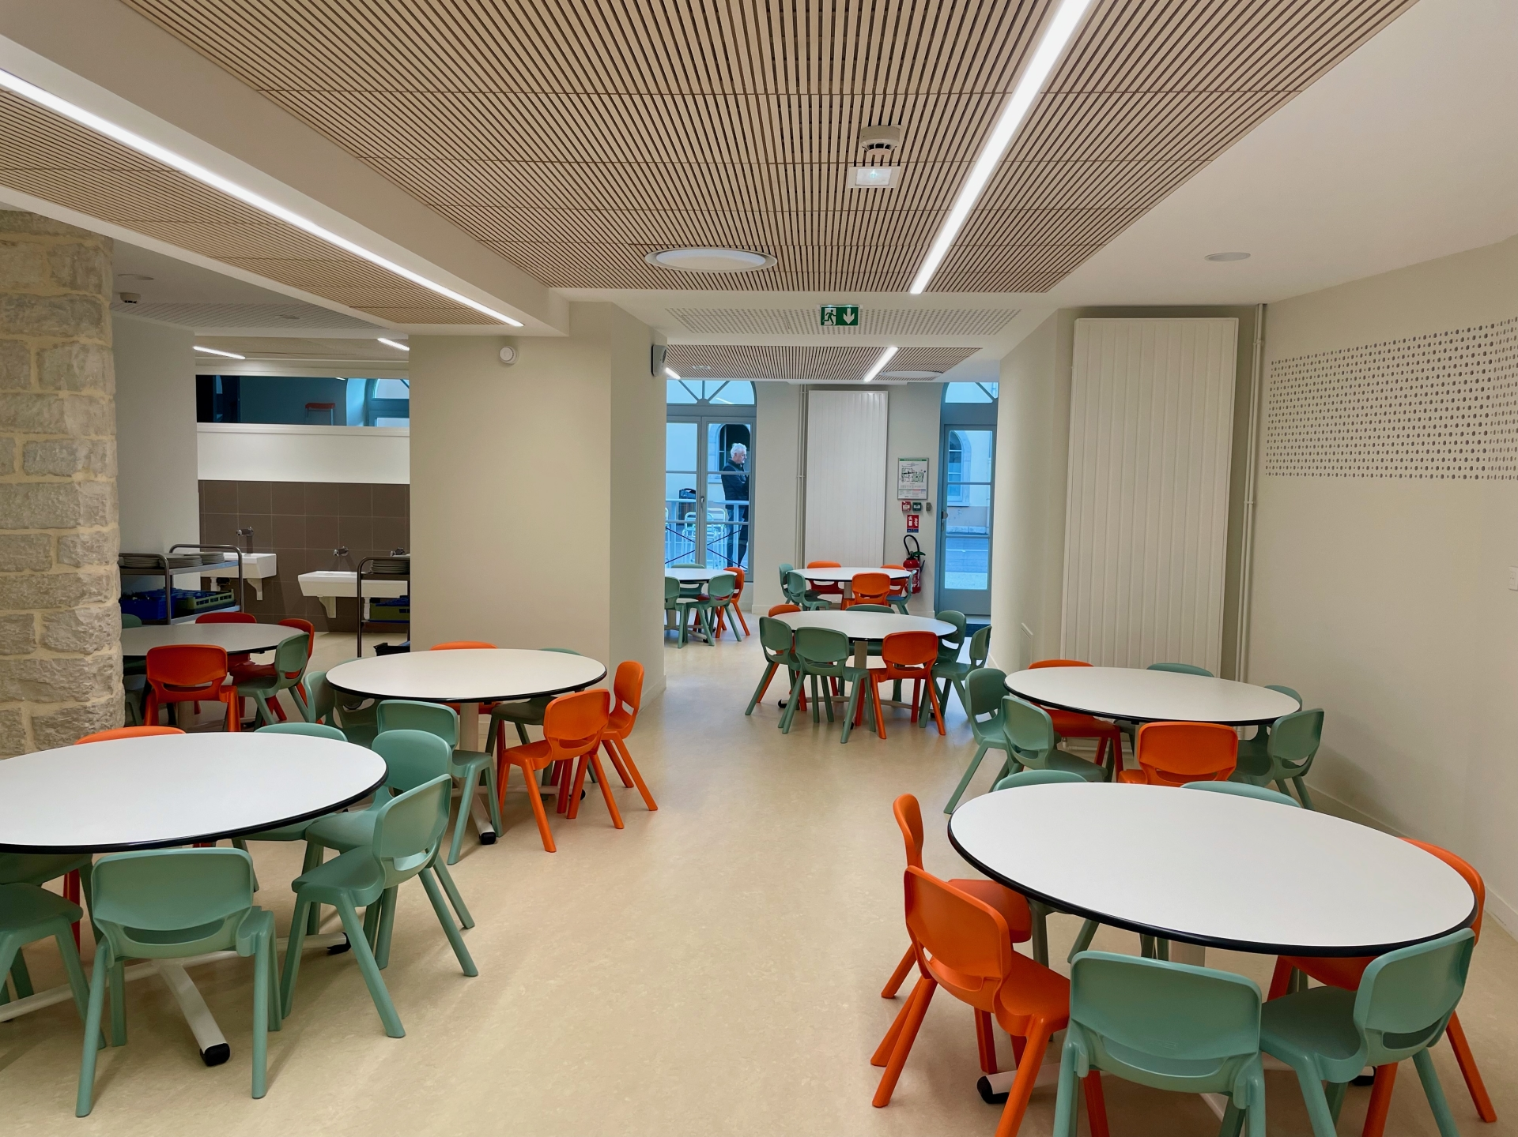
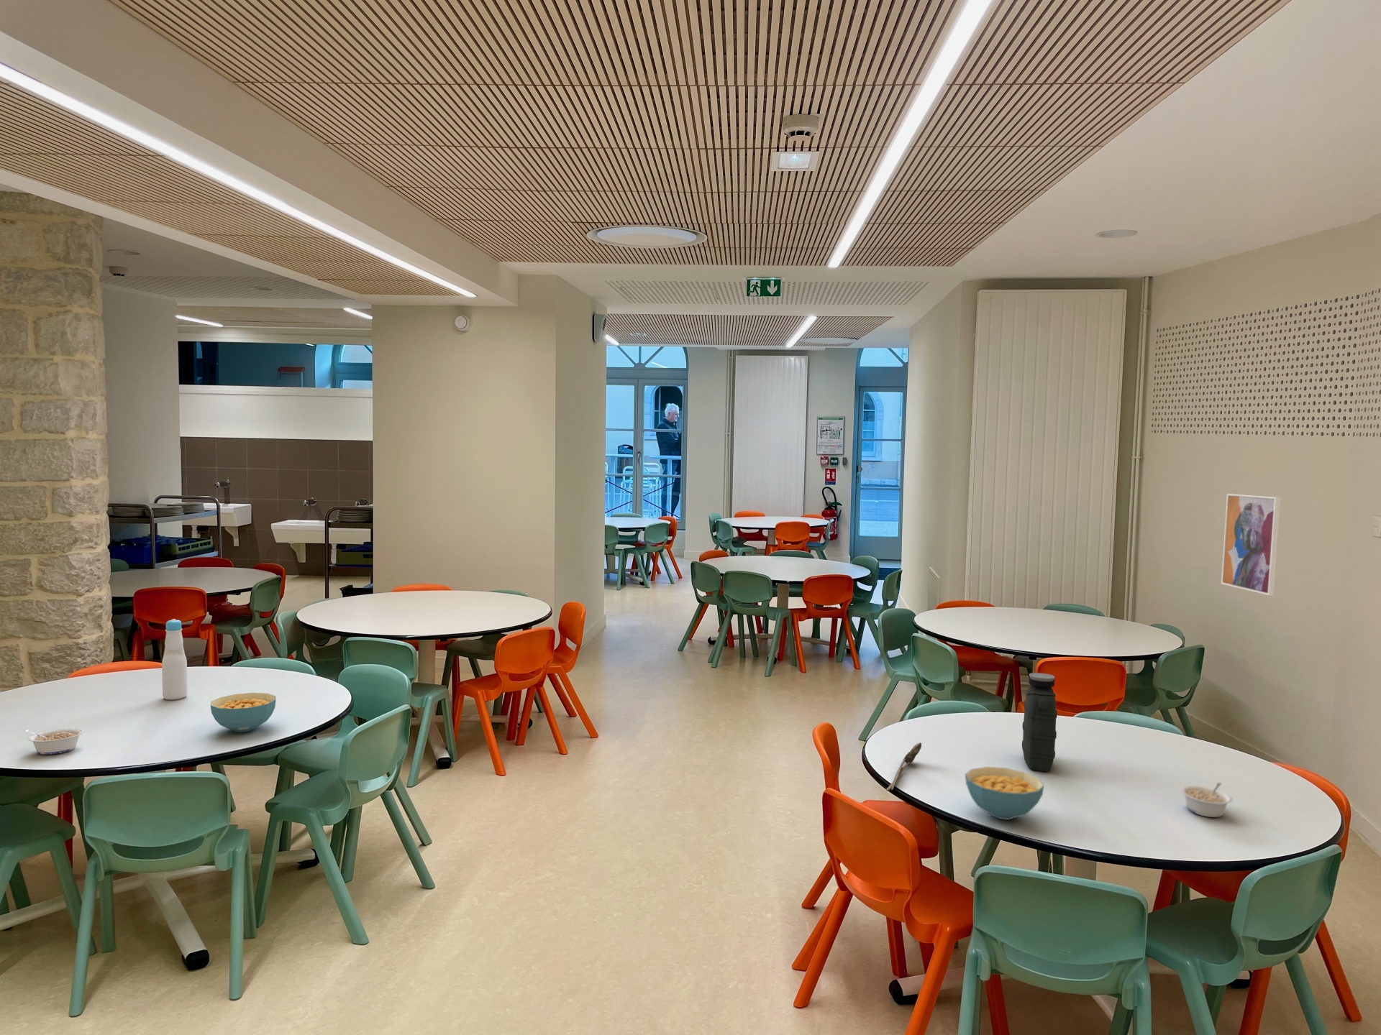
+ legume [1180,782,1233,818]
+ cereal bowl [210,693,277,733]
+ wall art [1220,494,1281,596]
+ spoon [885,743,922,793]
+ legume [24,728,84,756]
+ bottle [161,619,188,701]
+ cereal bowl [965,766,1045,820]
+ water jug [1021,672,1058,772]
